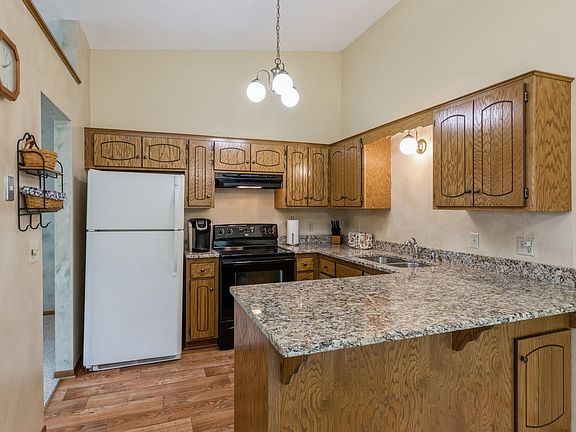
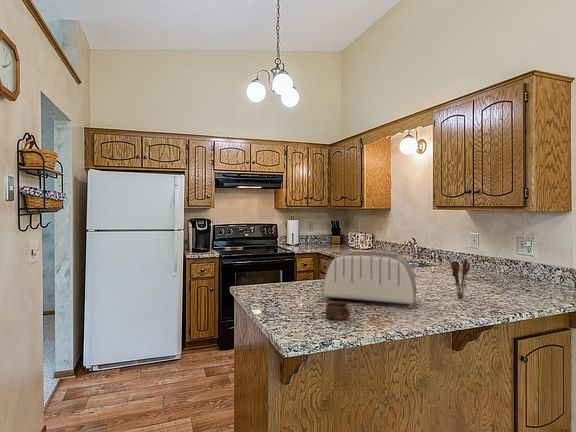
+ utensil holder [450,258,471,300]
+ cup [324,301,351,321]
+ toaster [321,251,417,309]
